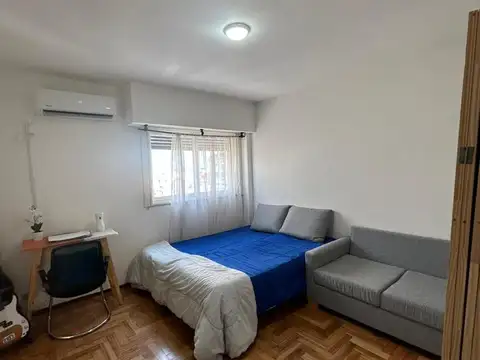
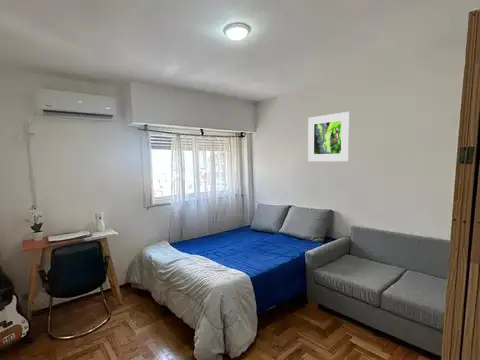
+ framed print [307,111,350,162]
